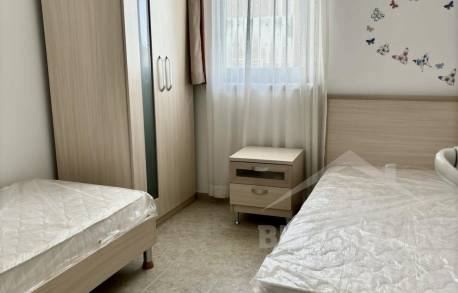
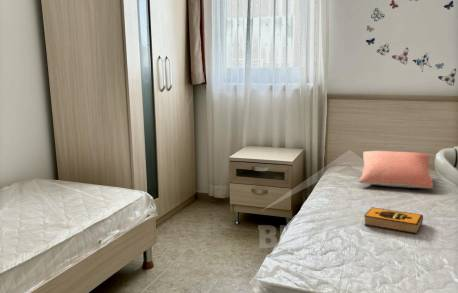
+ pillow [358,150,434,189]
+ hardback book [363,206,424,235]
